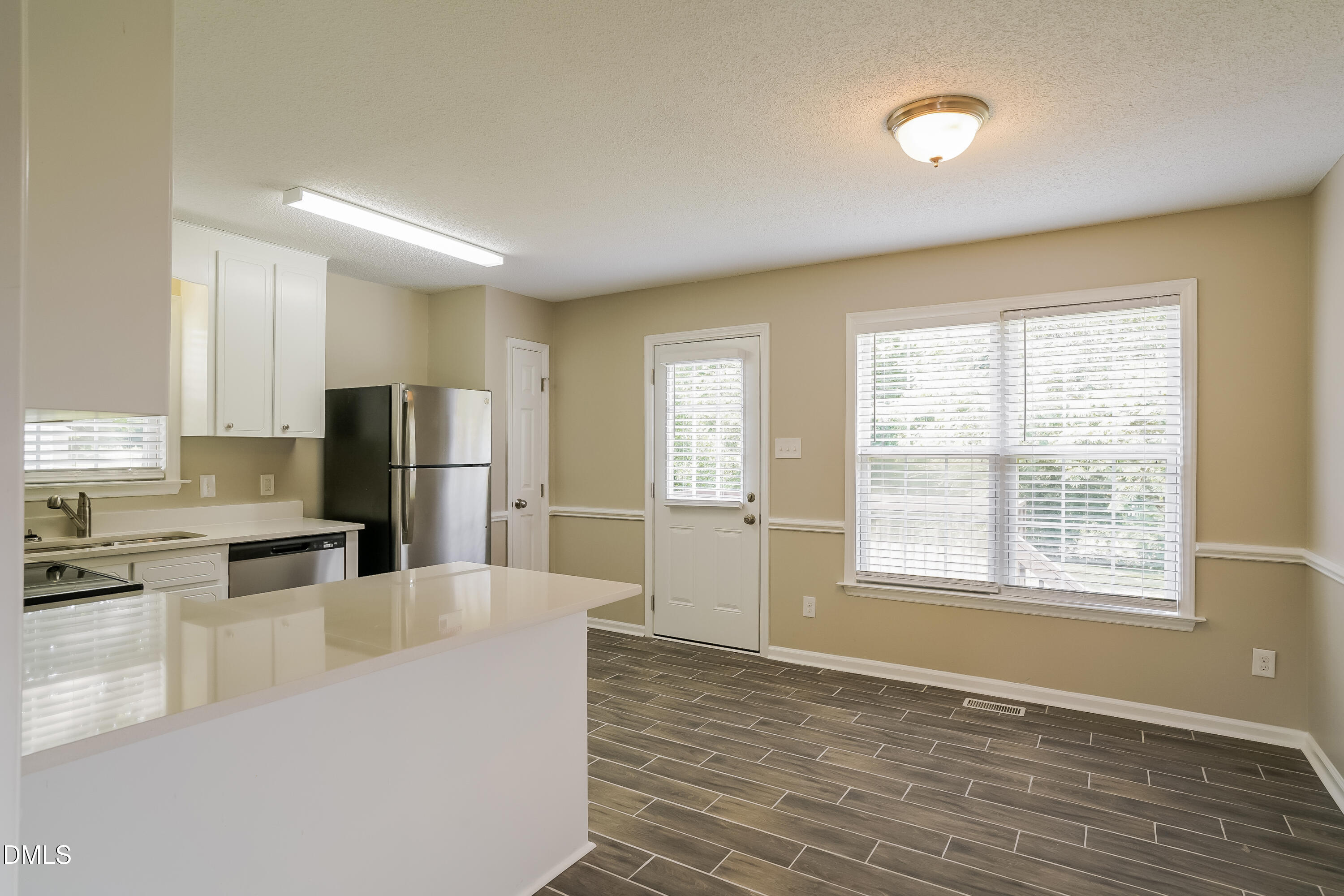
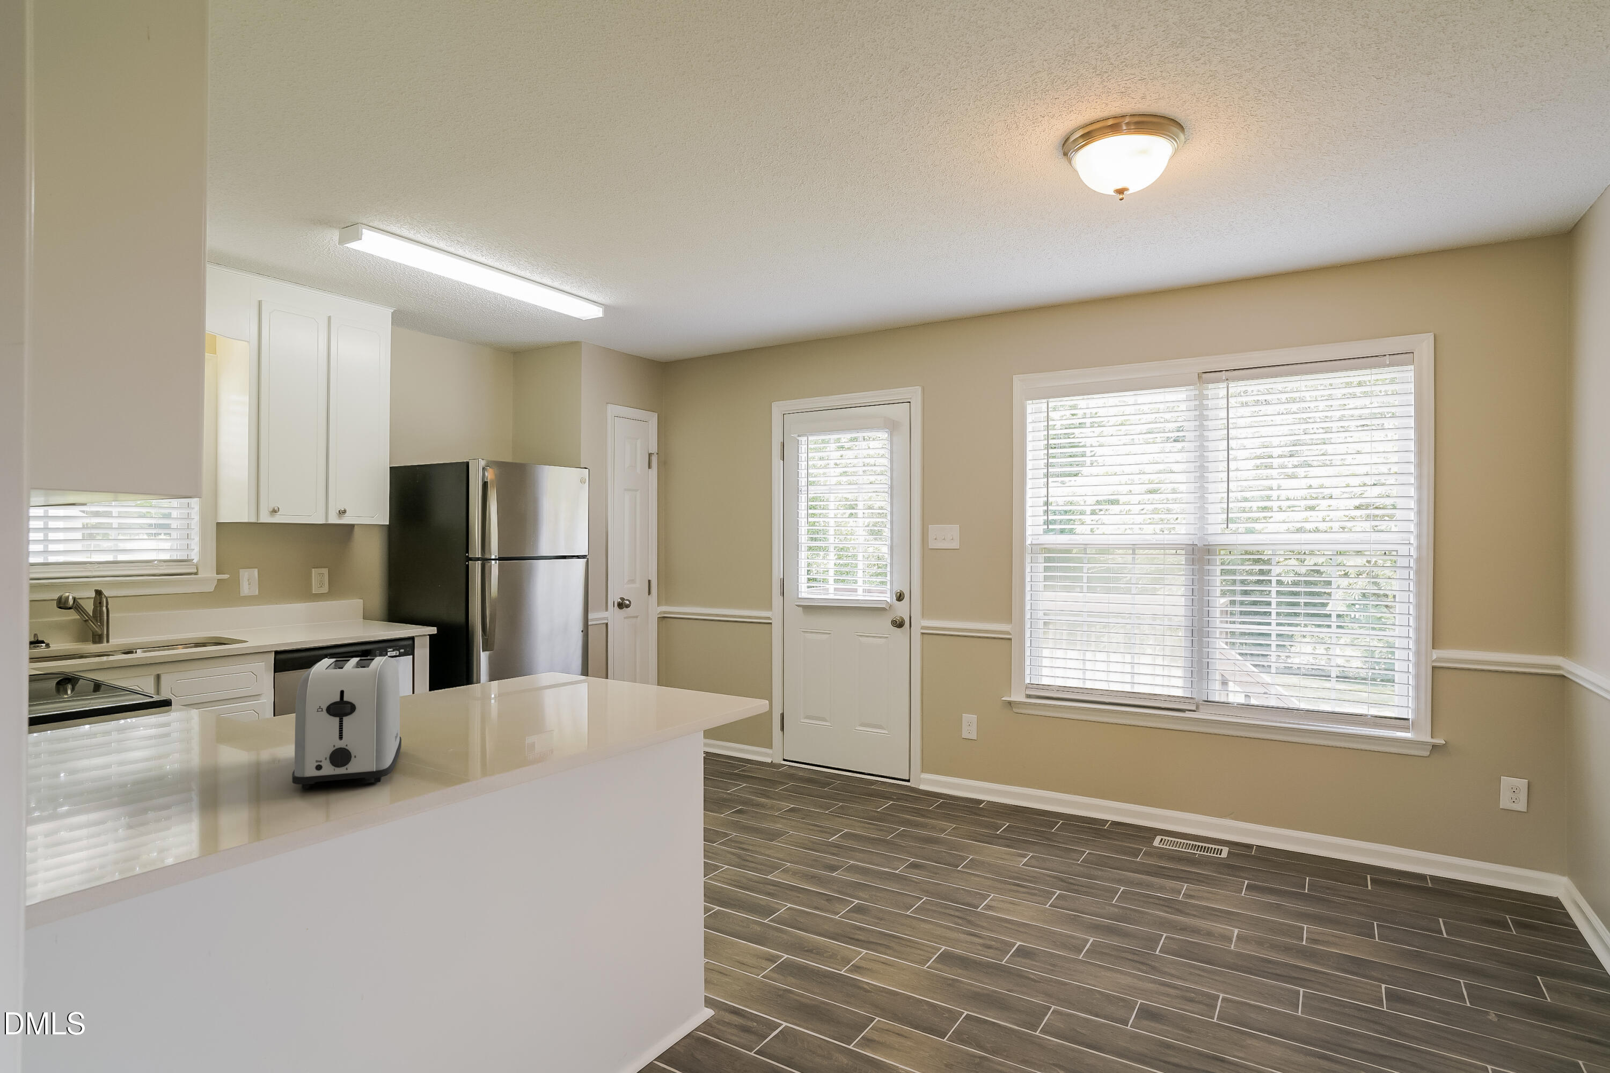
+ toaster [291,655,402,789]
